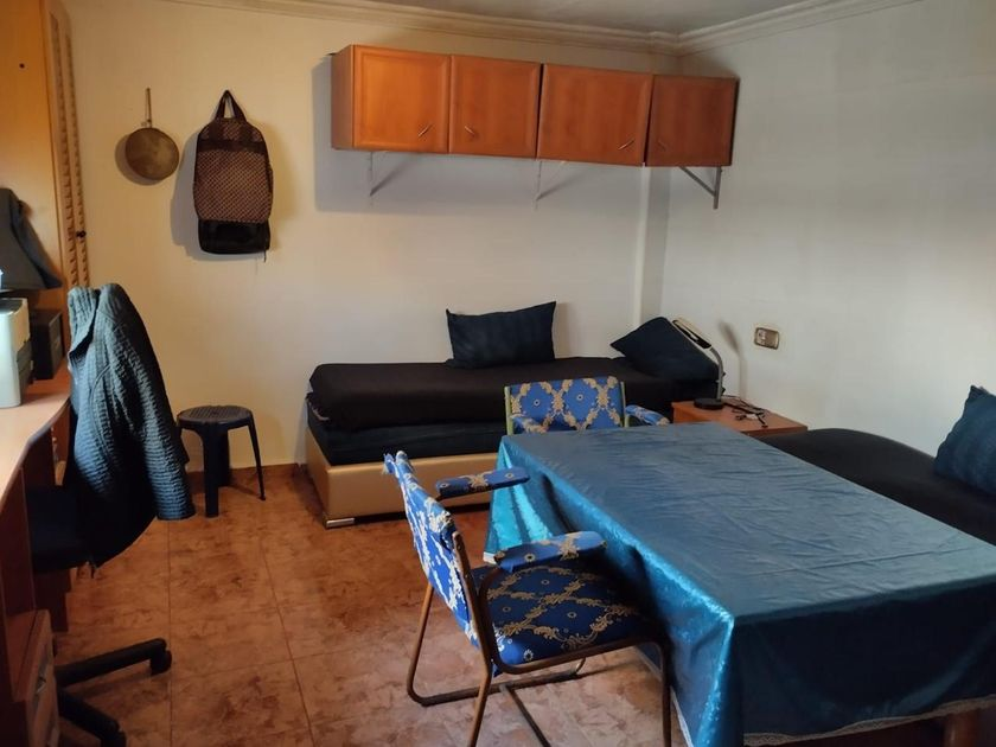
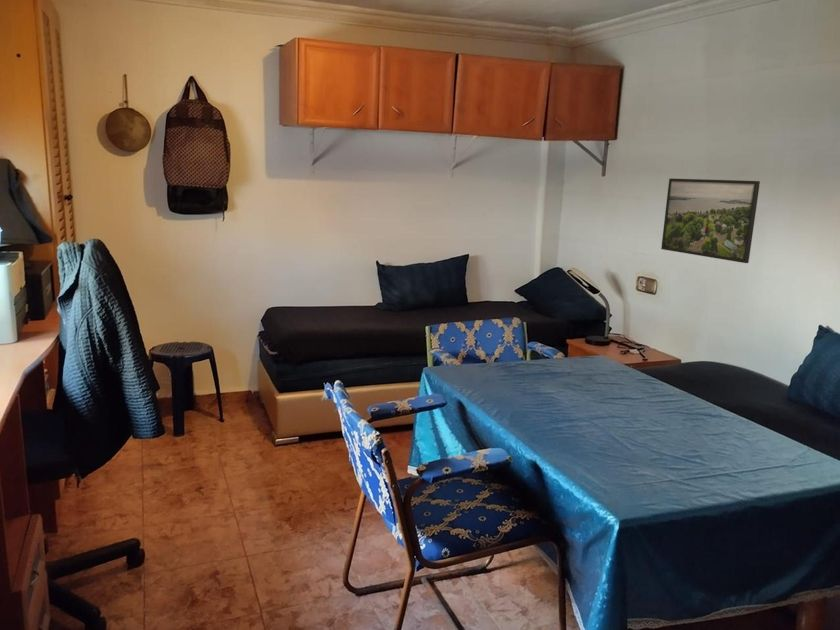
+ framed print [660,177,761,264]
